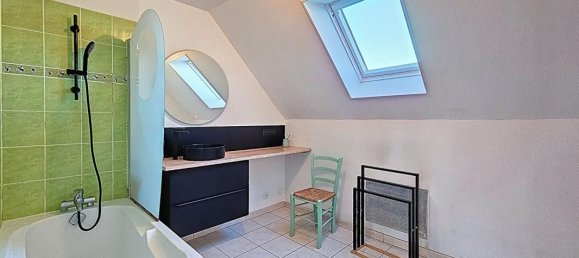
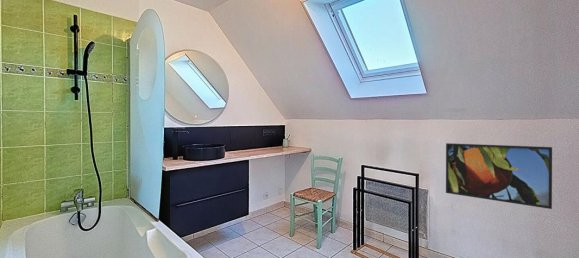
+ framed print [445,142,553,210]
